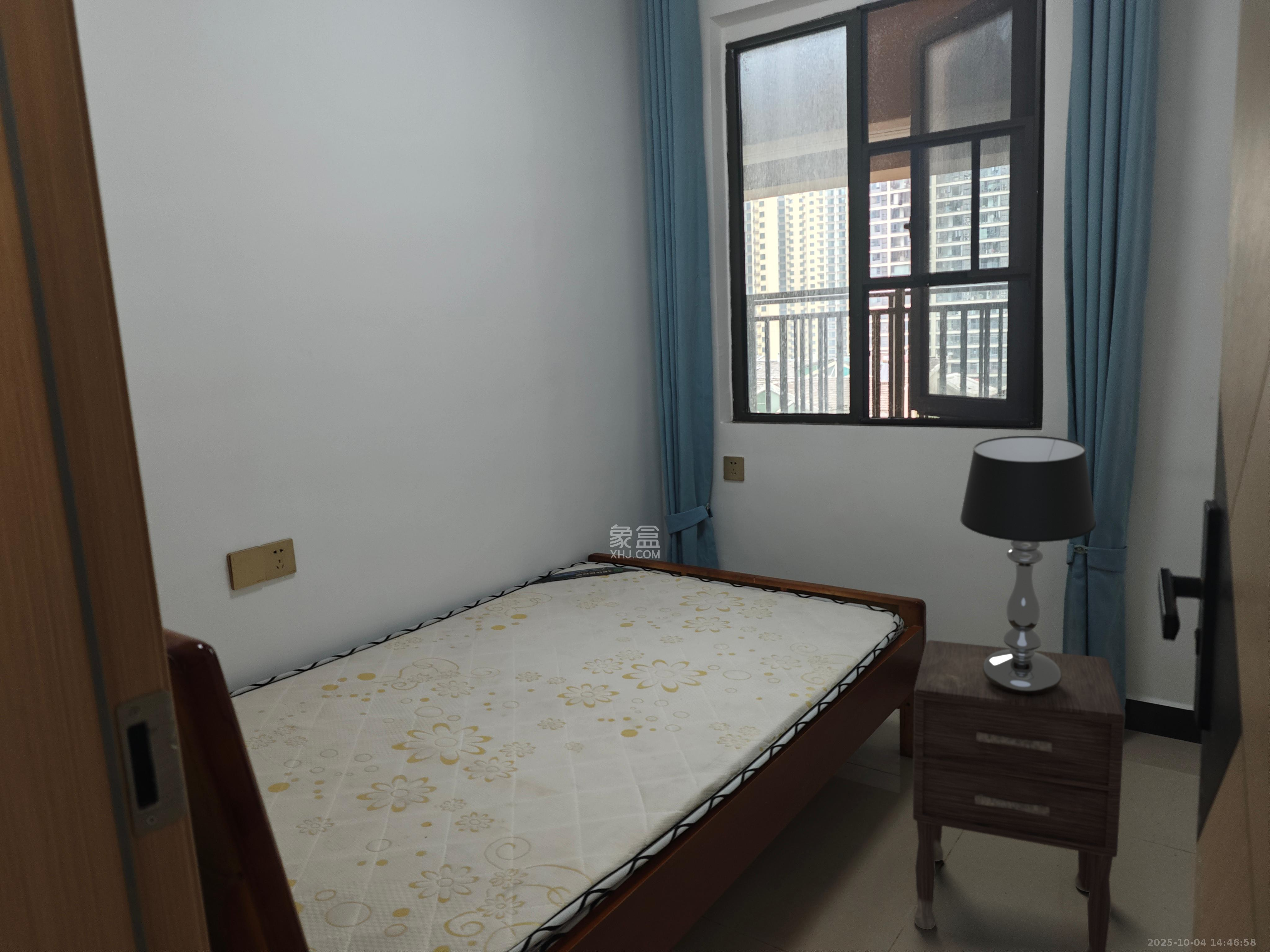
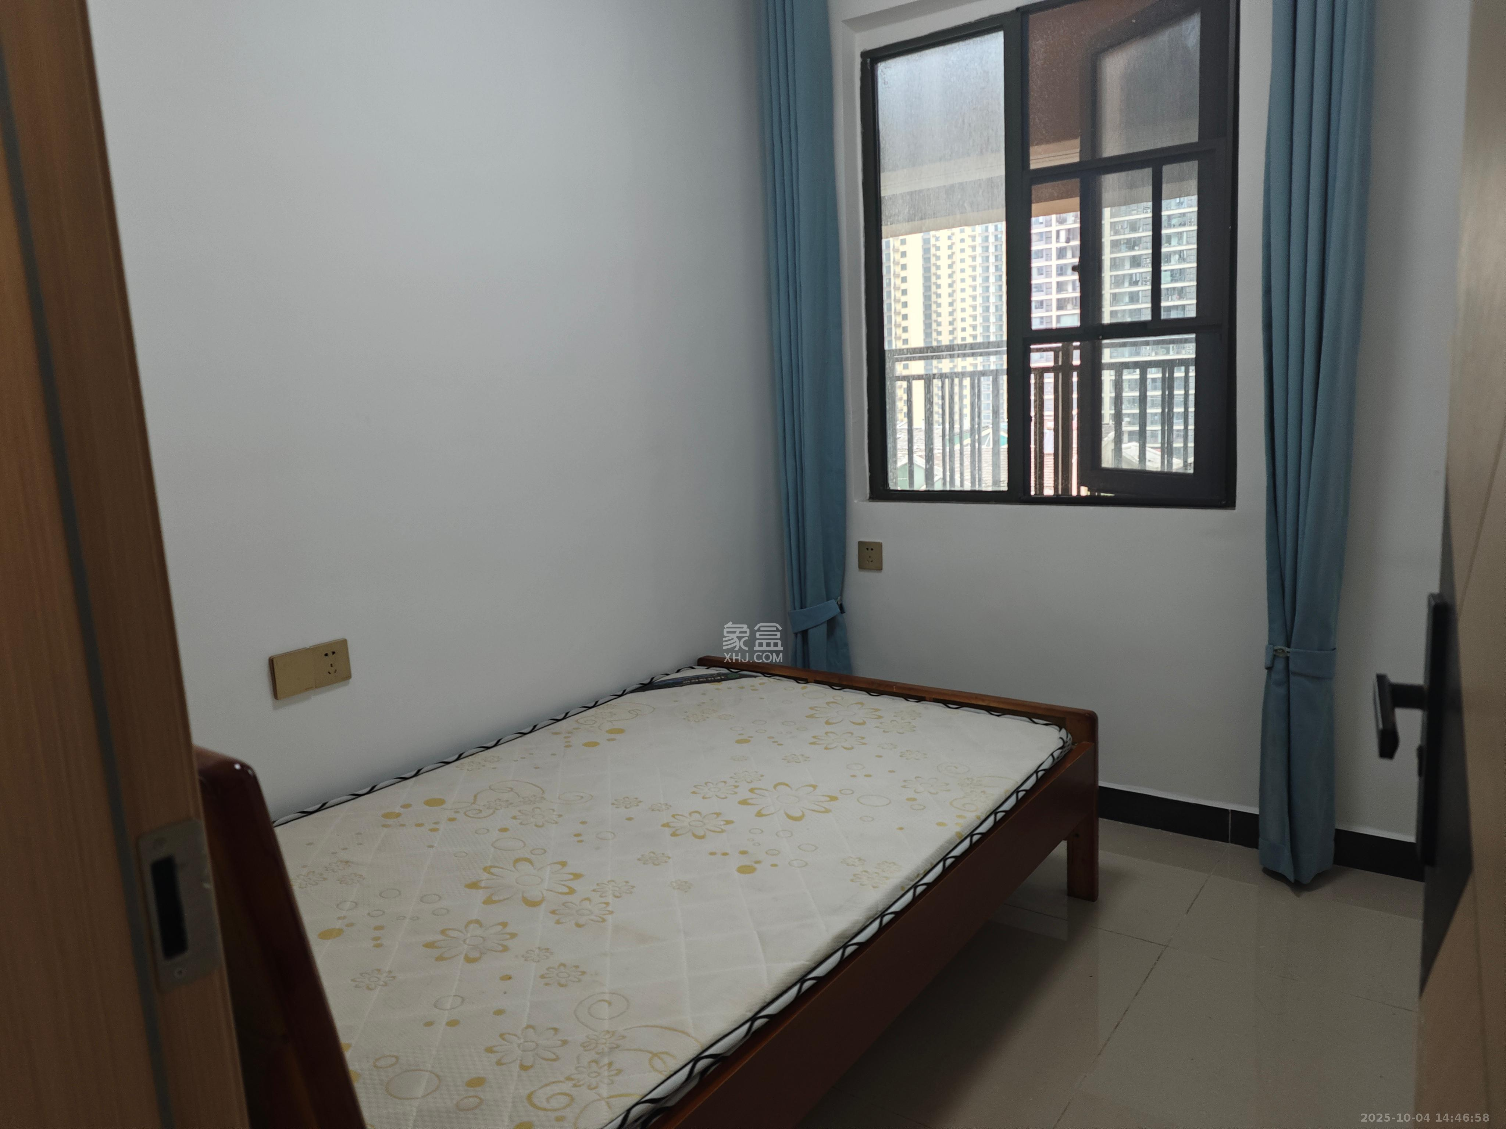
- table lamp [960,435,1097,695]
- nightstand [913,640,1125,952]
